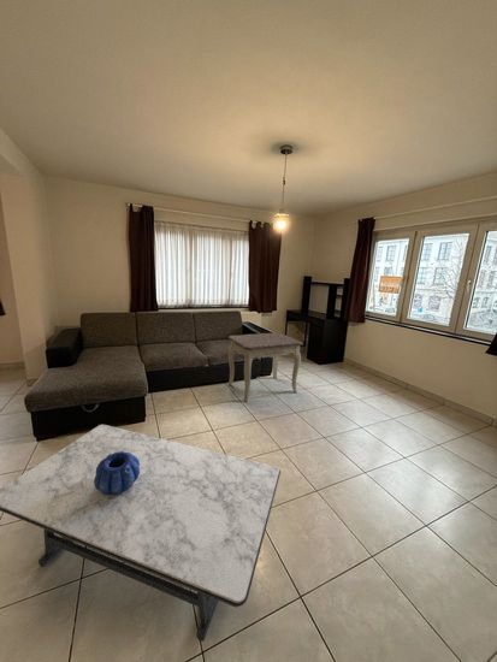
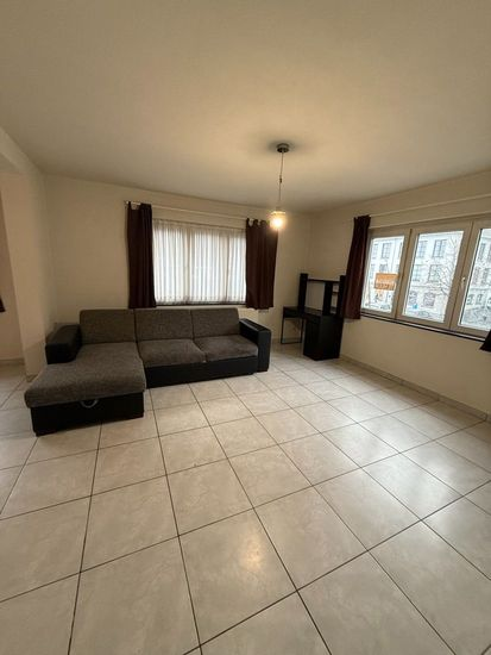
- side table [227,331,303,403]
- decorative bowl [94,451,140,495]
- coffee table [0,424,282,643]
